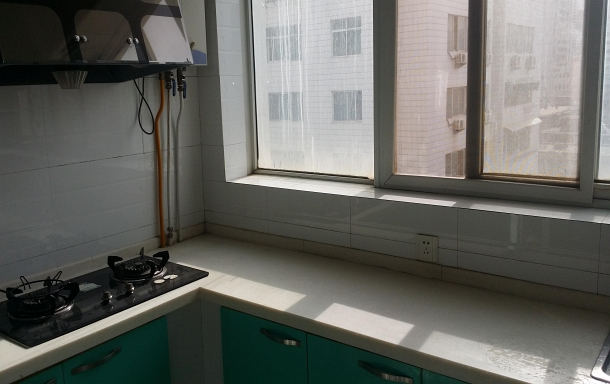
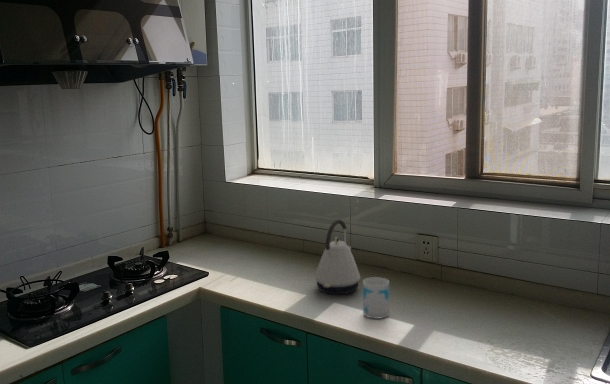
+ kettle [314,218,361,295]
+ mug [362,276,390,320]
